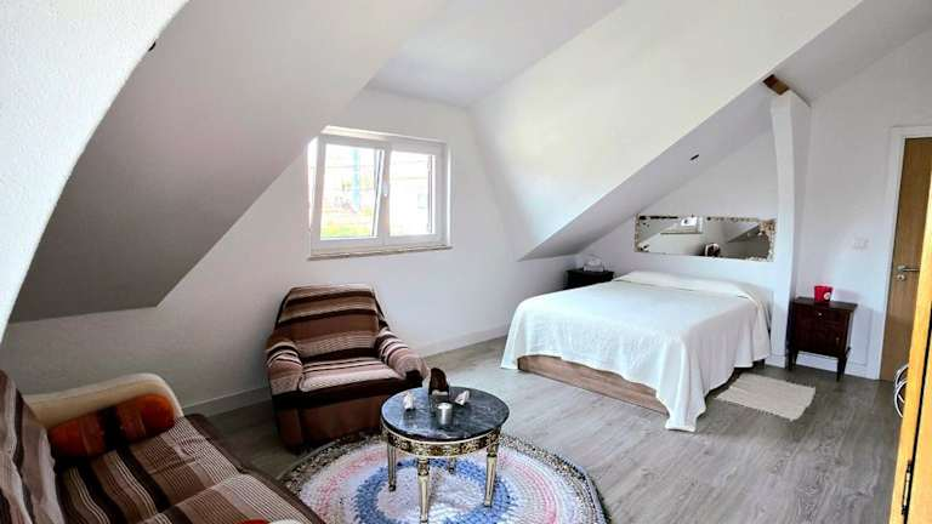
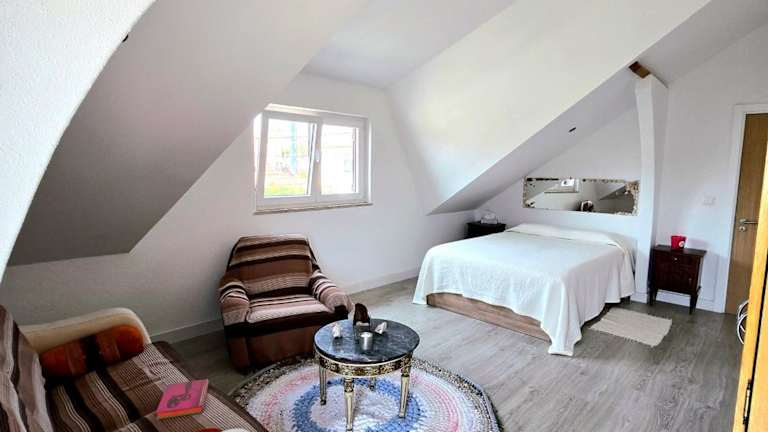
+ hardback book [155,378,210,420]
